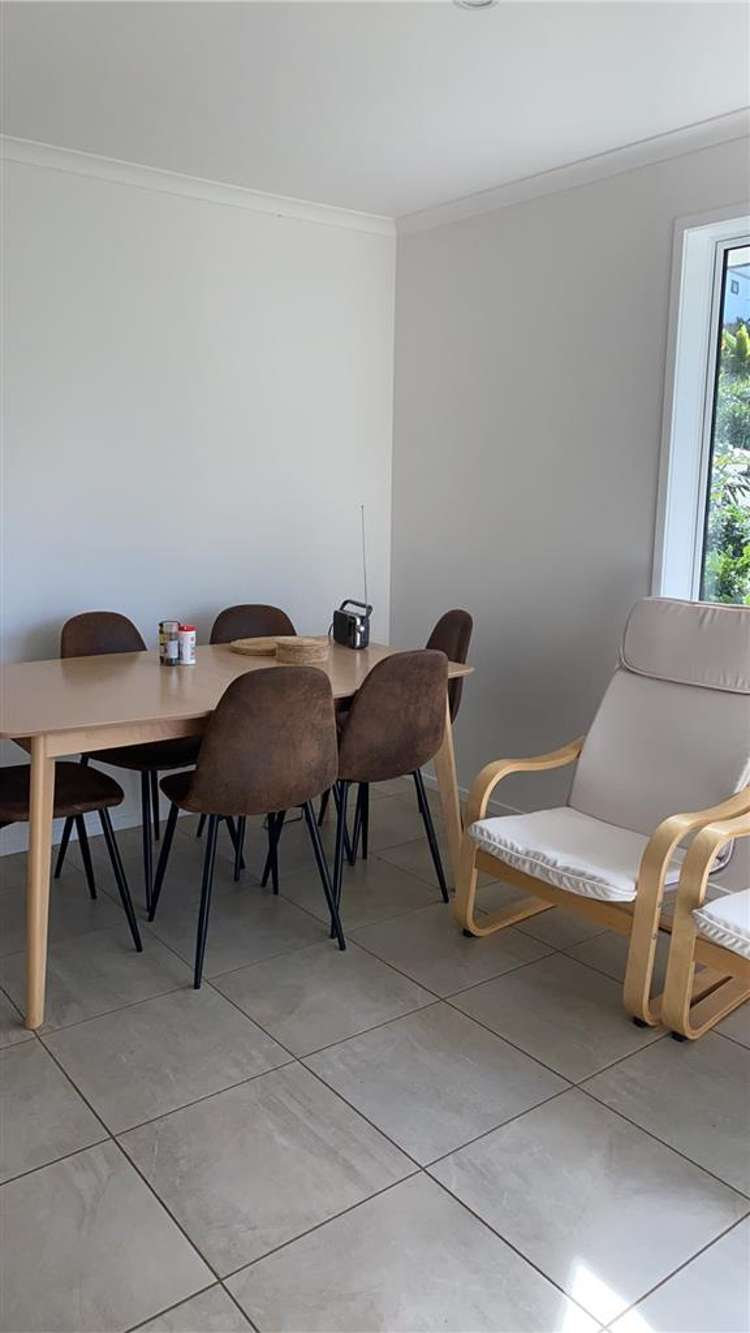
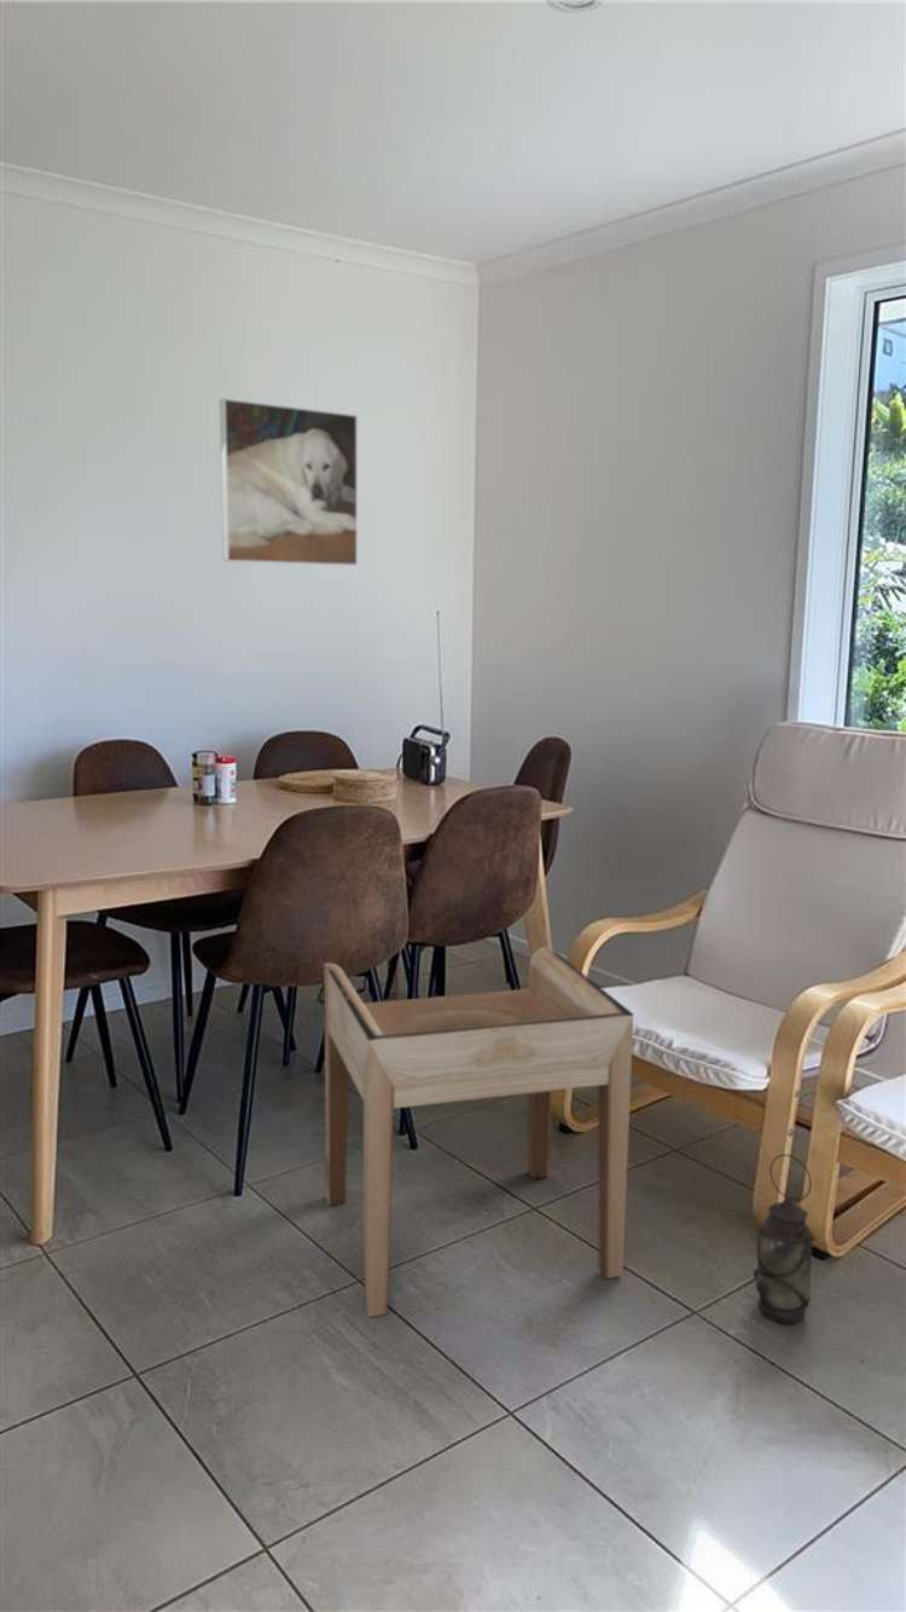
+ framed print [219,398,359,567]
+ lantern [753,1154,817,1325]
+ side table [323,946,634,1318]
